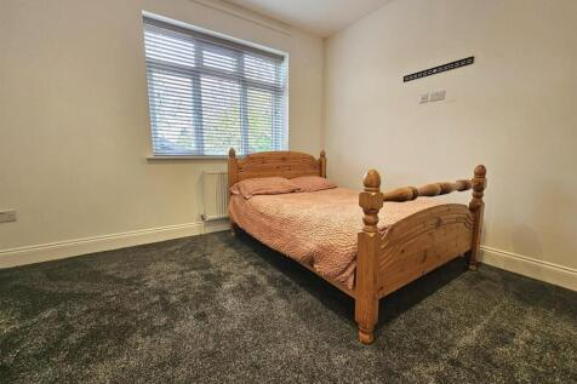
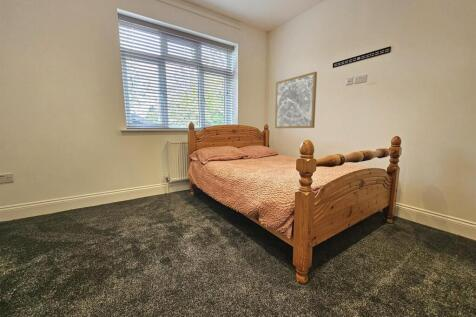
+ wall art [274,71,318,129]
